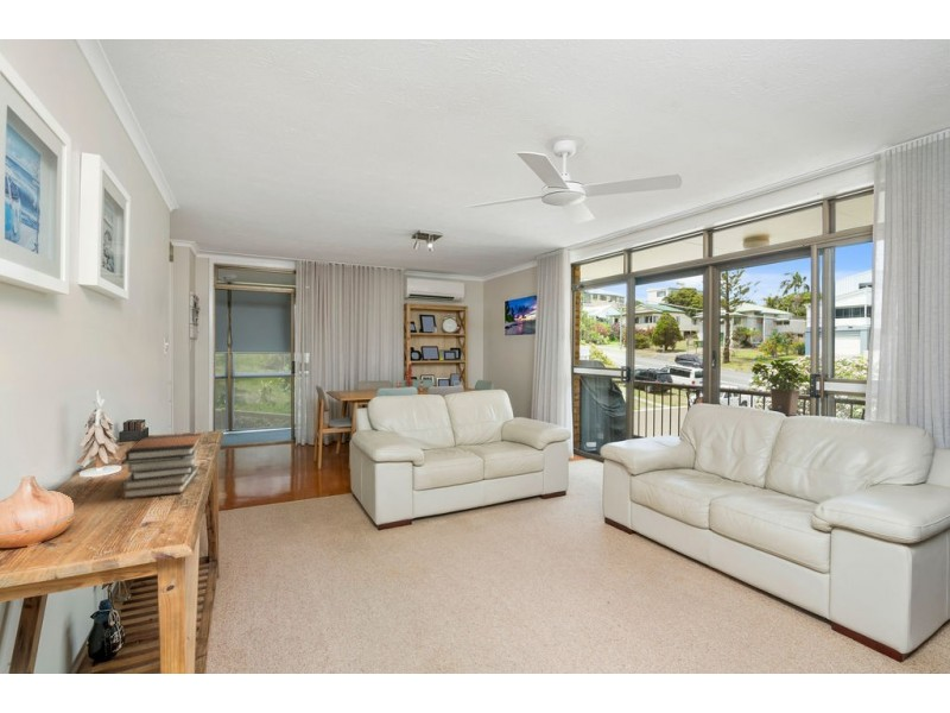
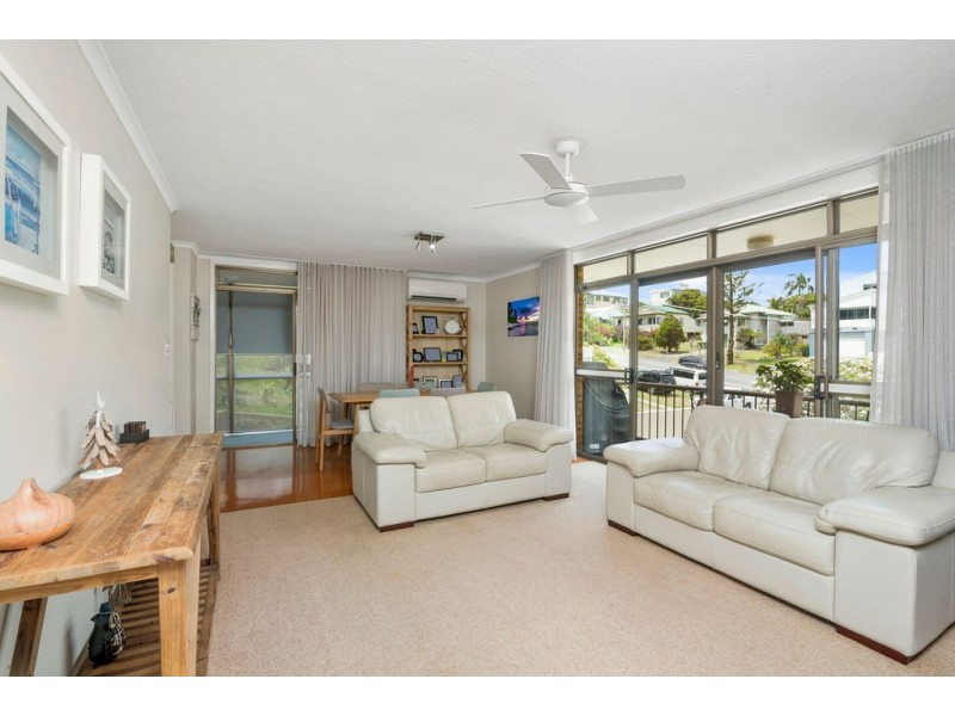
- book stack [120,433,202,499]
